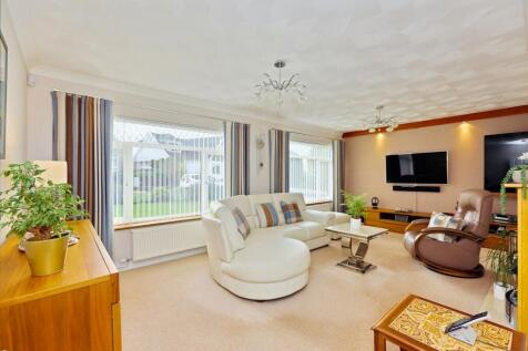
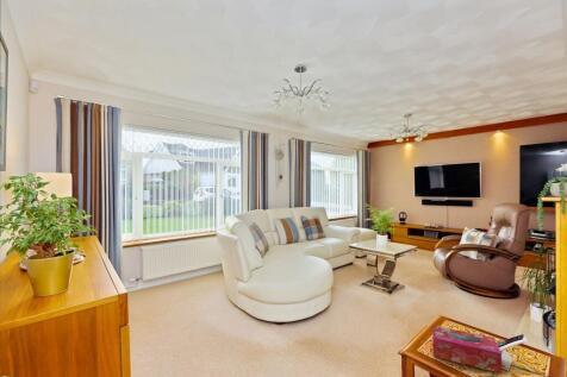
+ tissue box [431,325,503,375]
